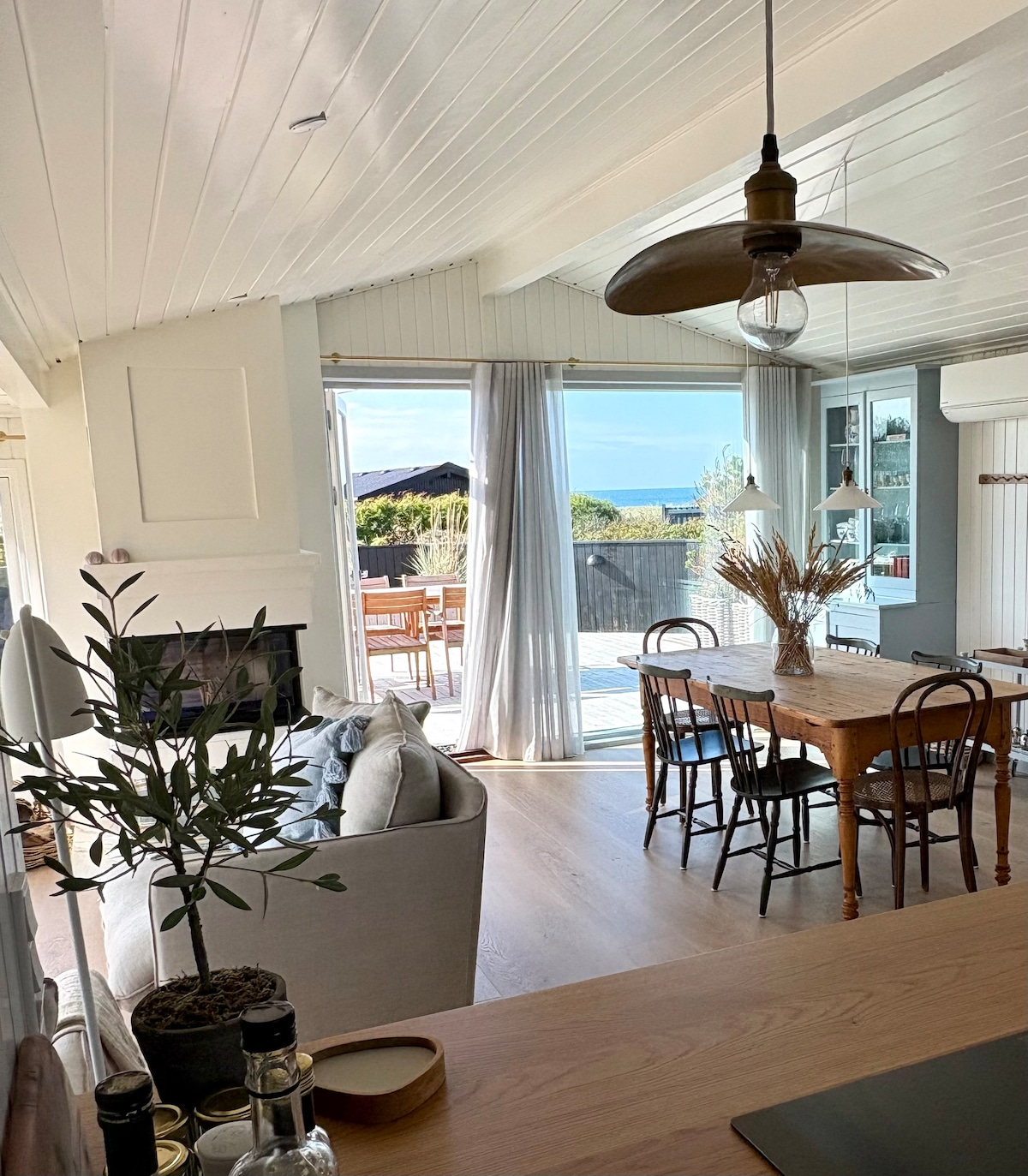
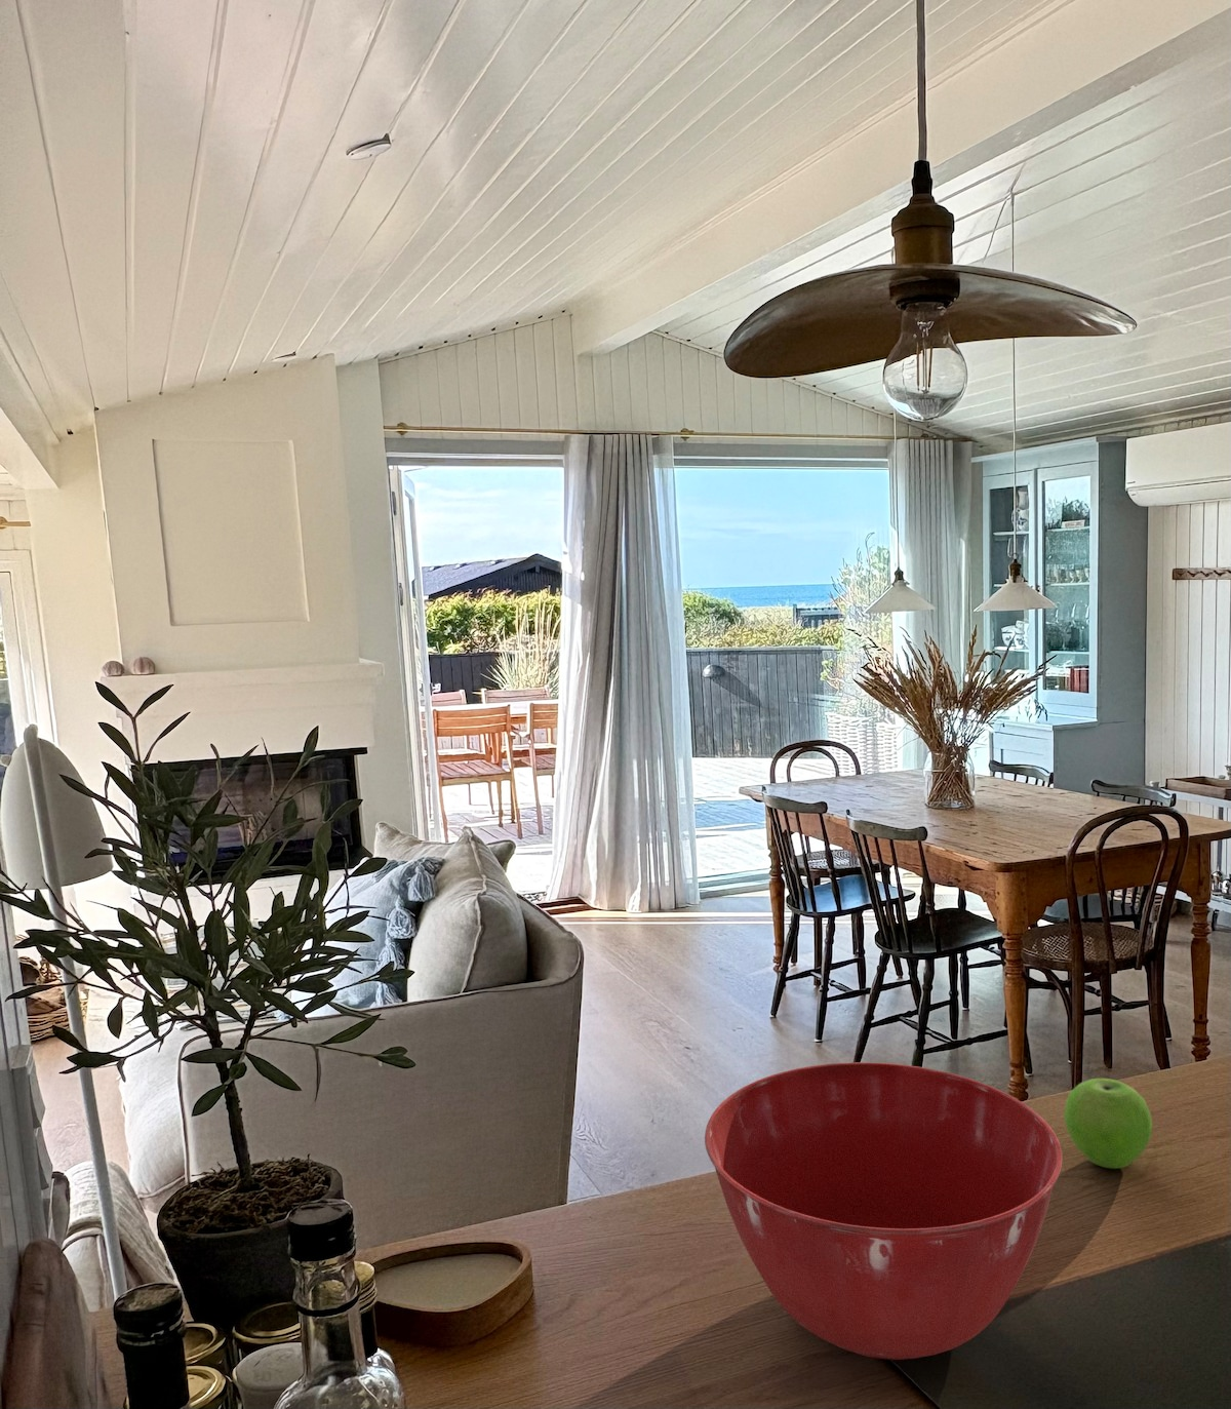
+ fruit [1063,1077,1153,1169]
+ mixing bowl [704,1062,1063,1361]
